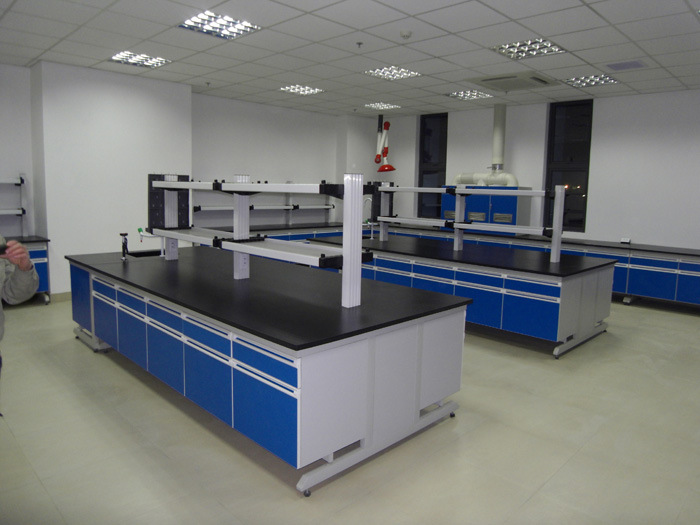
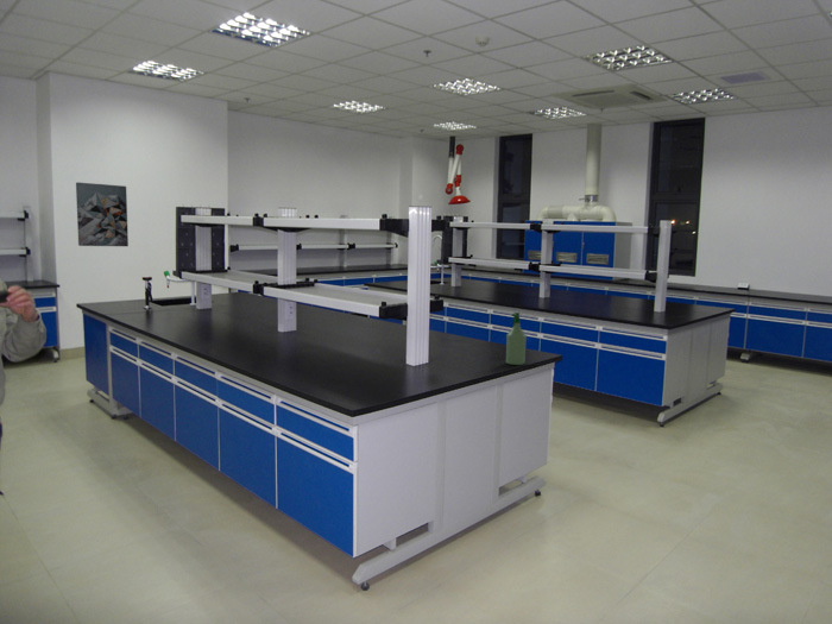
+ spray bottle [505,311,528,366]
+ wall art [75,181,130,247]
